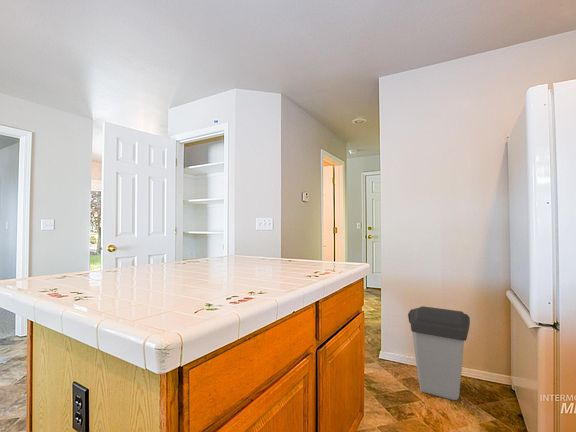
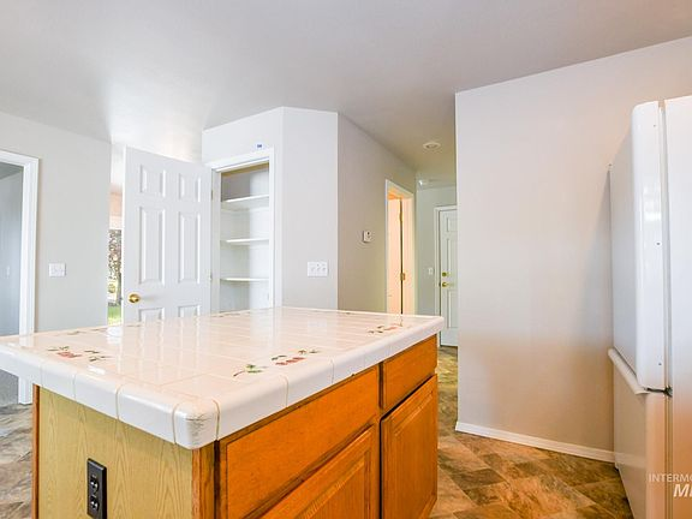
- trash can [407,305,471,401]
